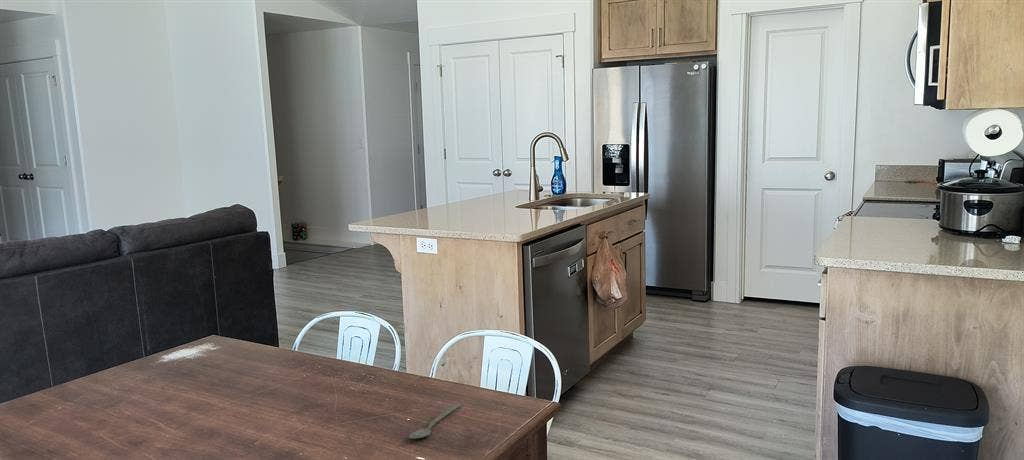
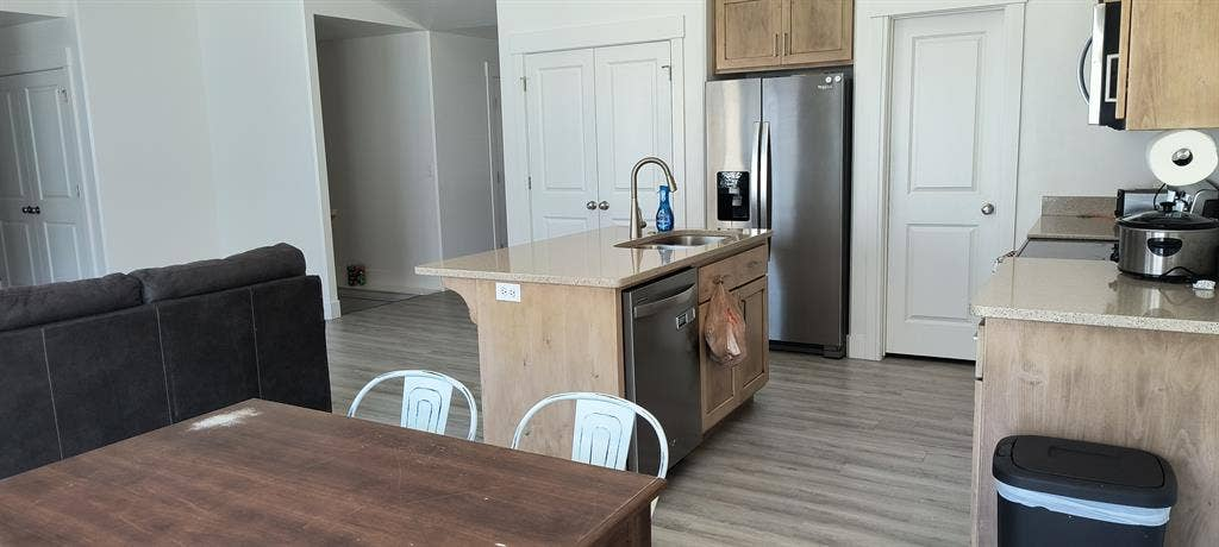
- spoon [408,402,463,439]
